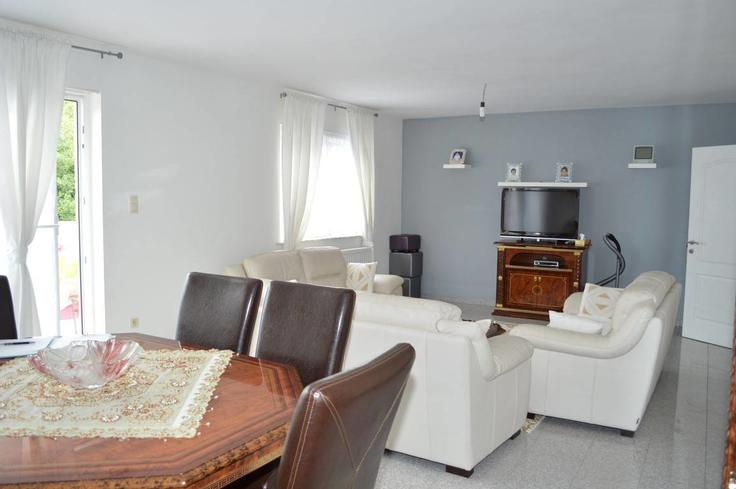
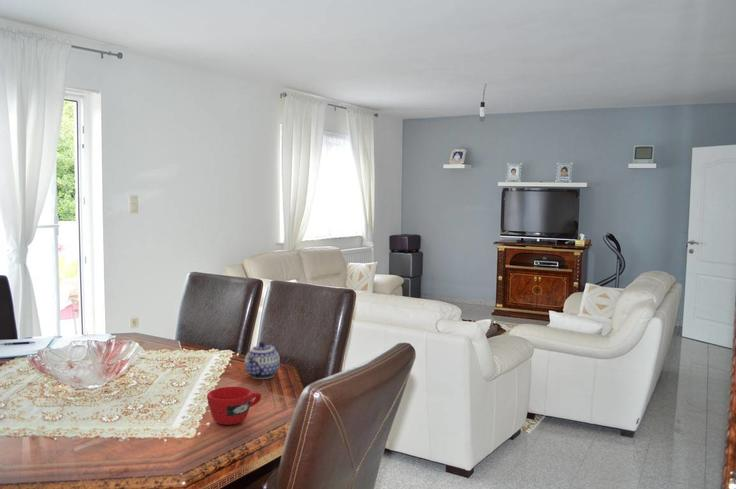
+ teapot [244,341,281,380]
+ cup [206,386,262,426]
